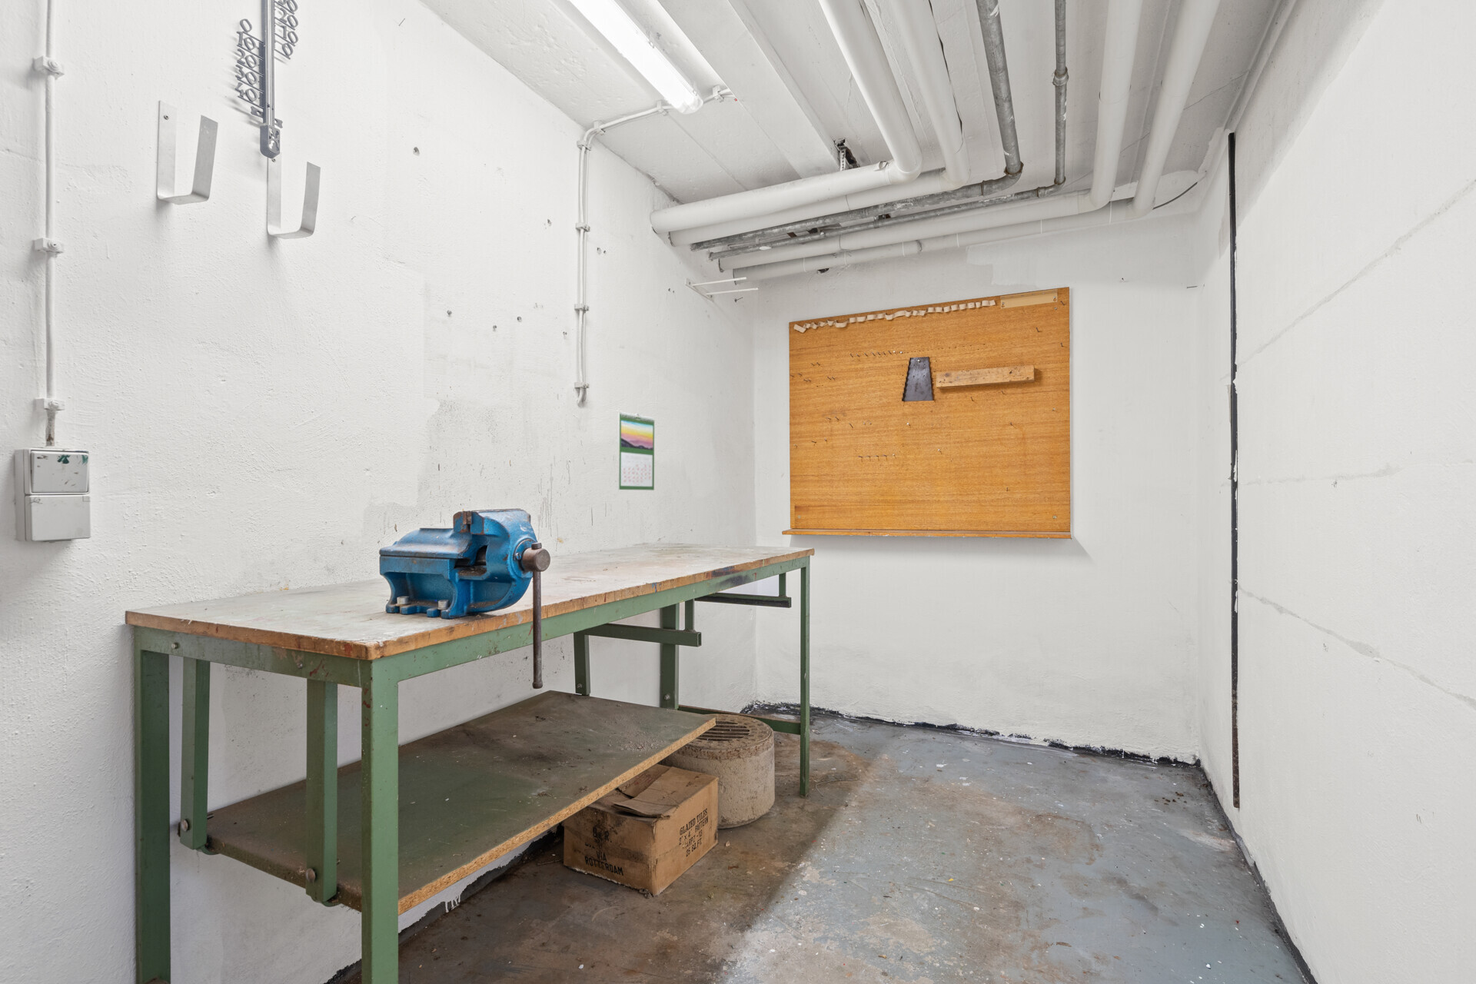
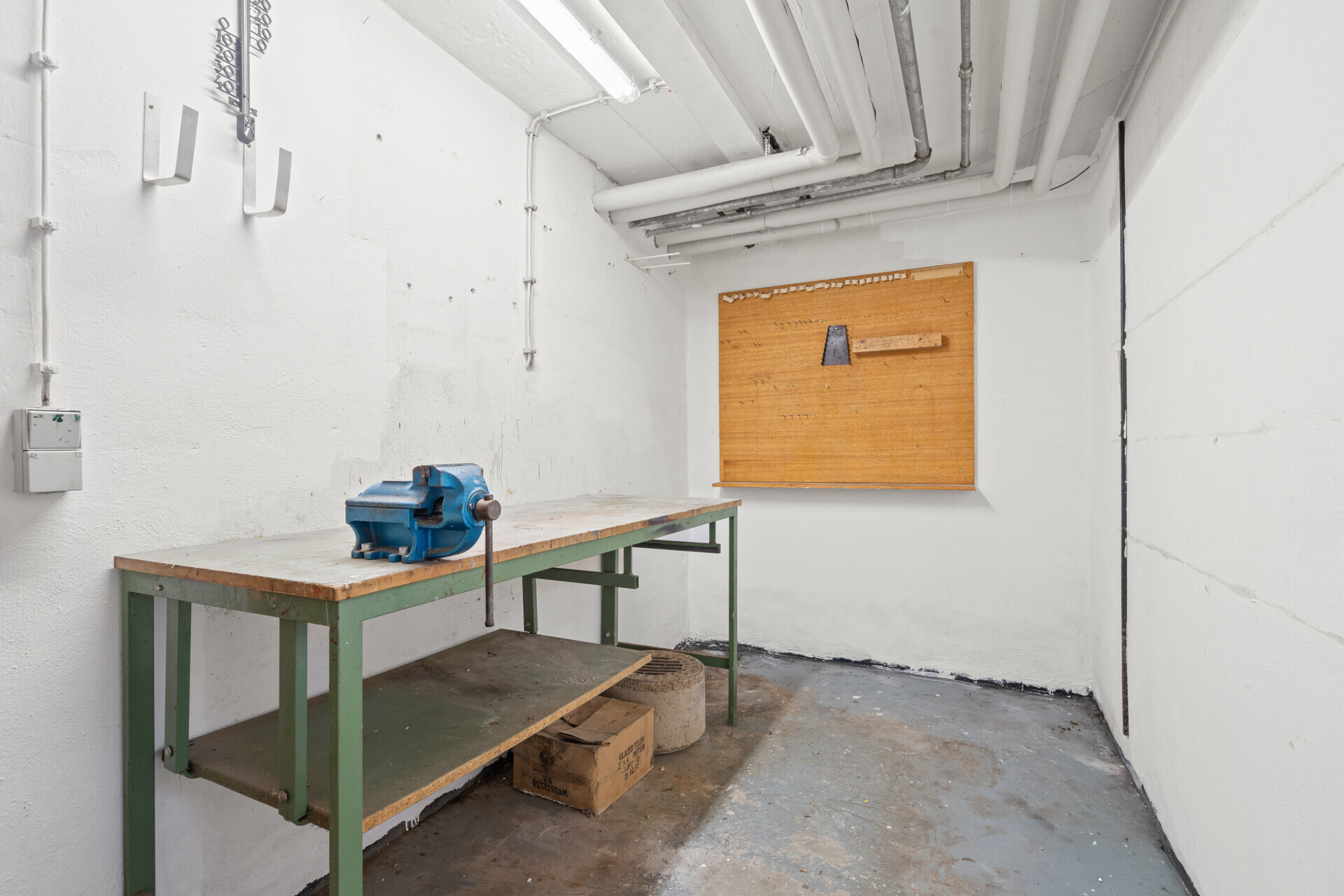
- calendar [616,411,655,491]
